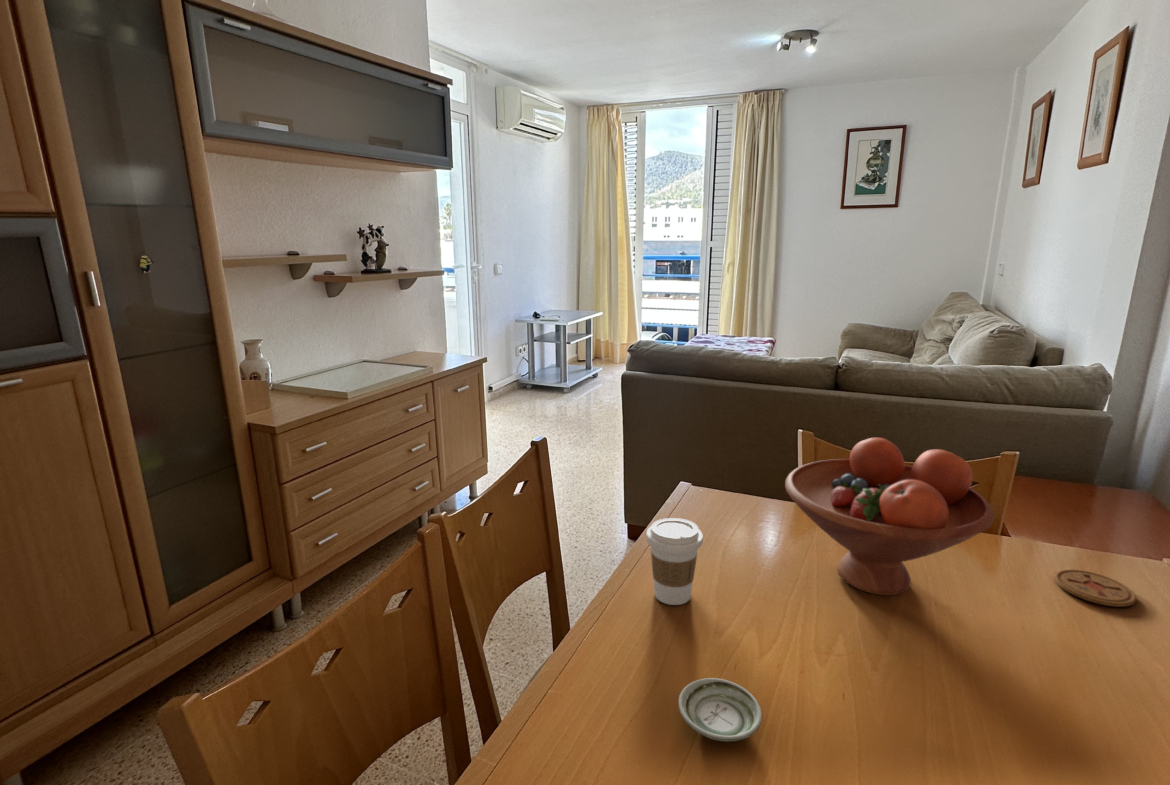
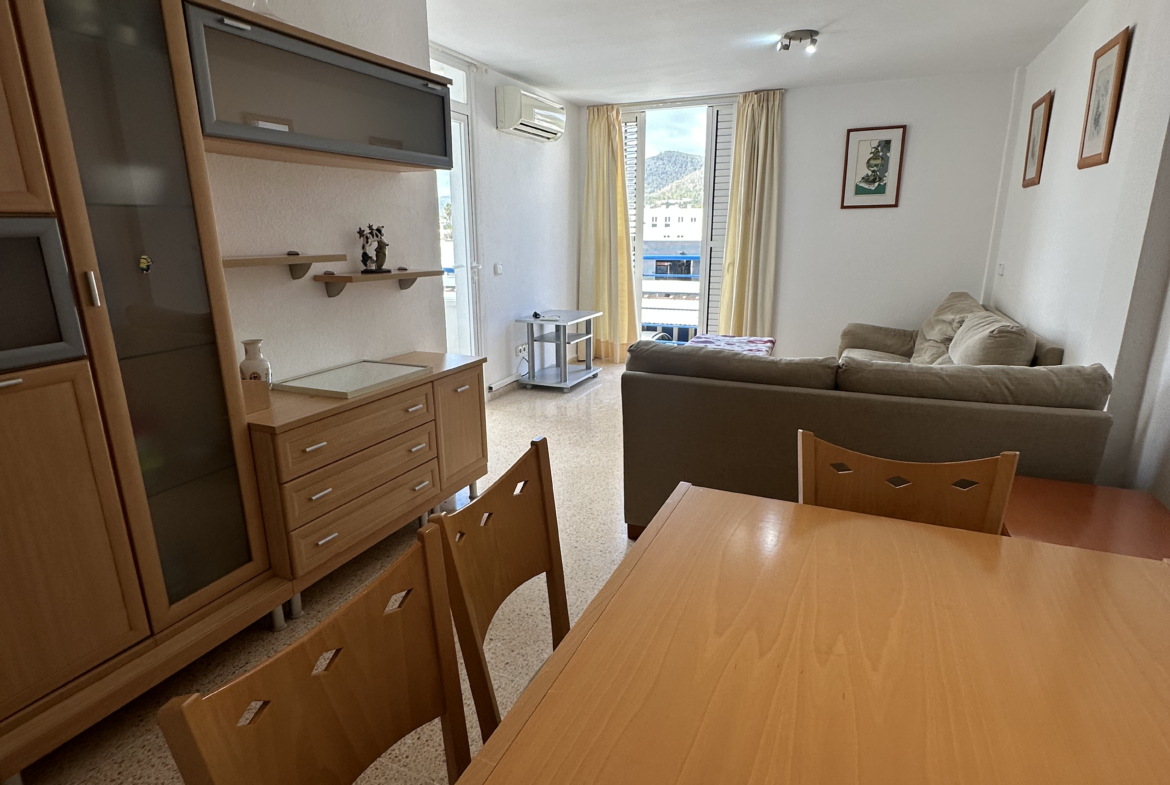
- saucer [677,677,763,742]
- coffee cup [645,517,704,606]
- fruit bowl [784,437,995,596]
- coaster [1054,569,1137,608]
